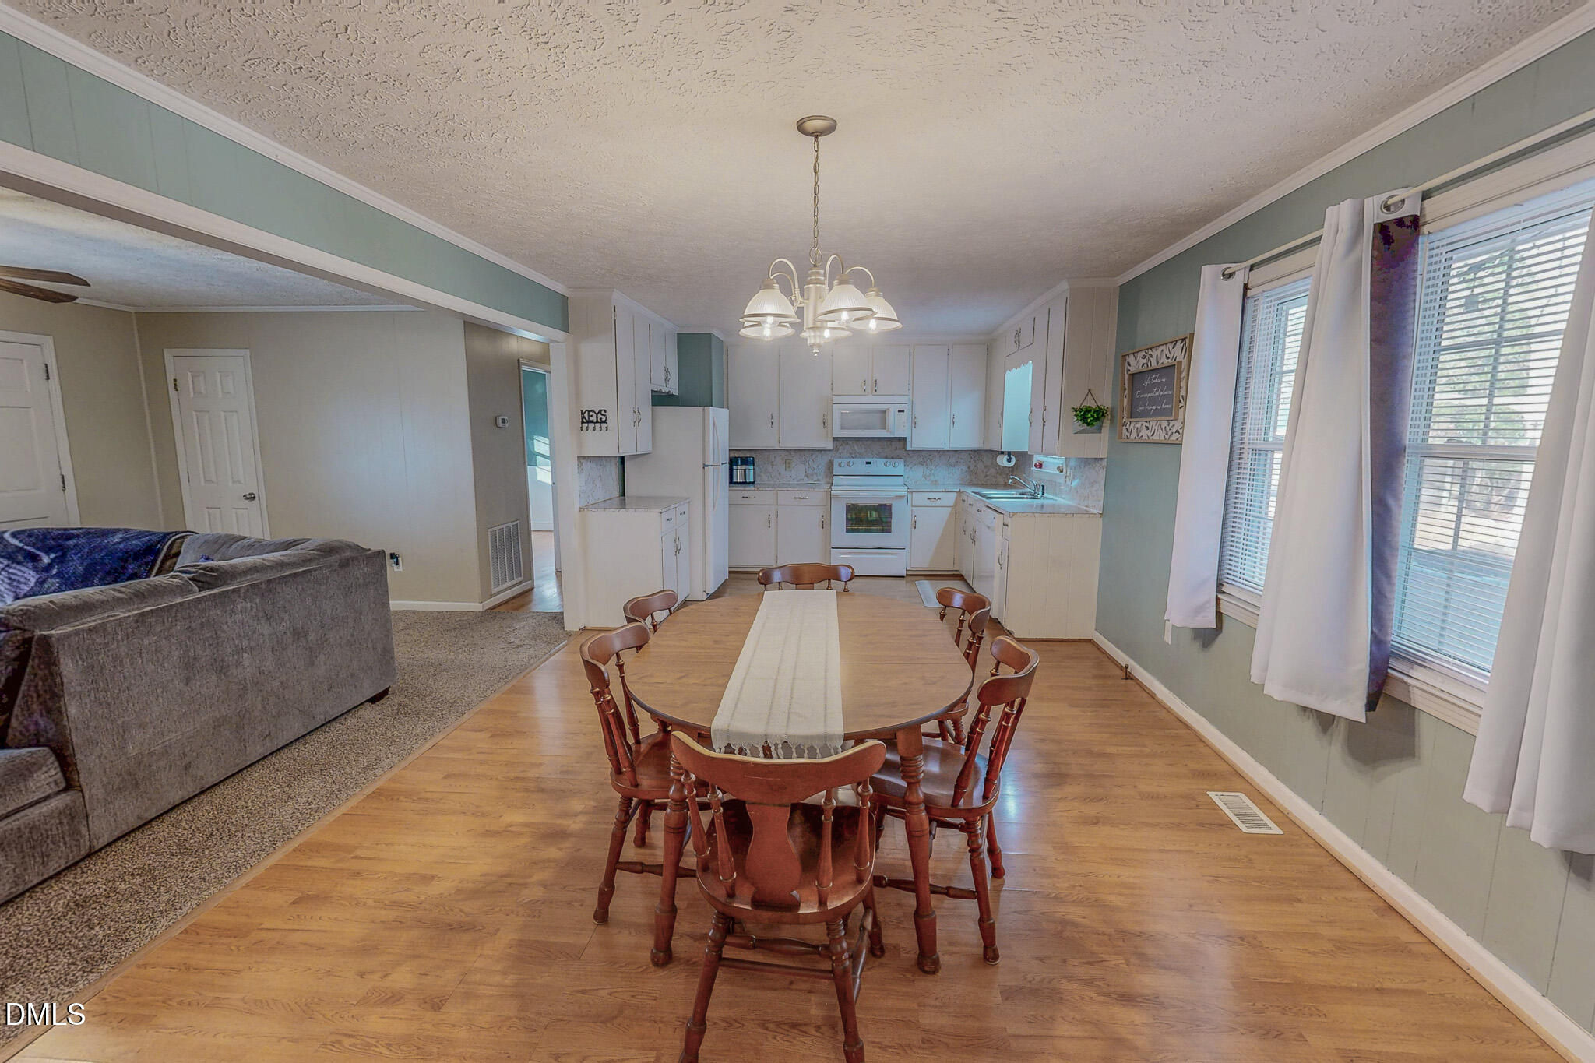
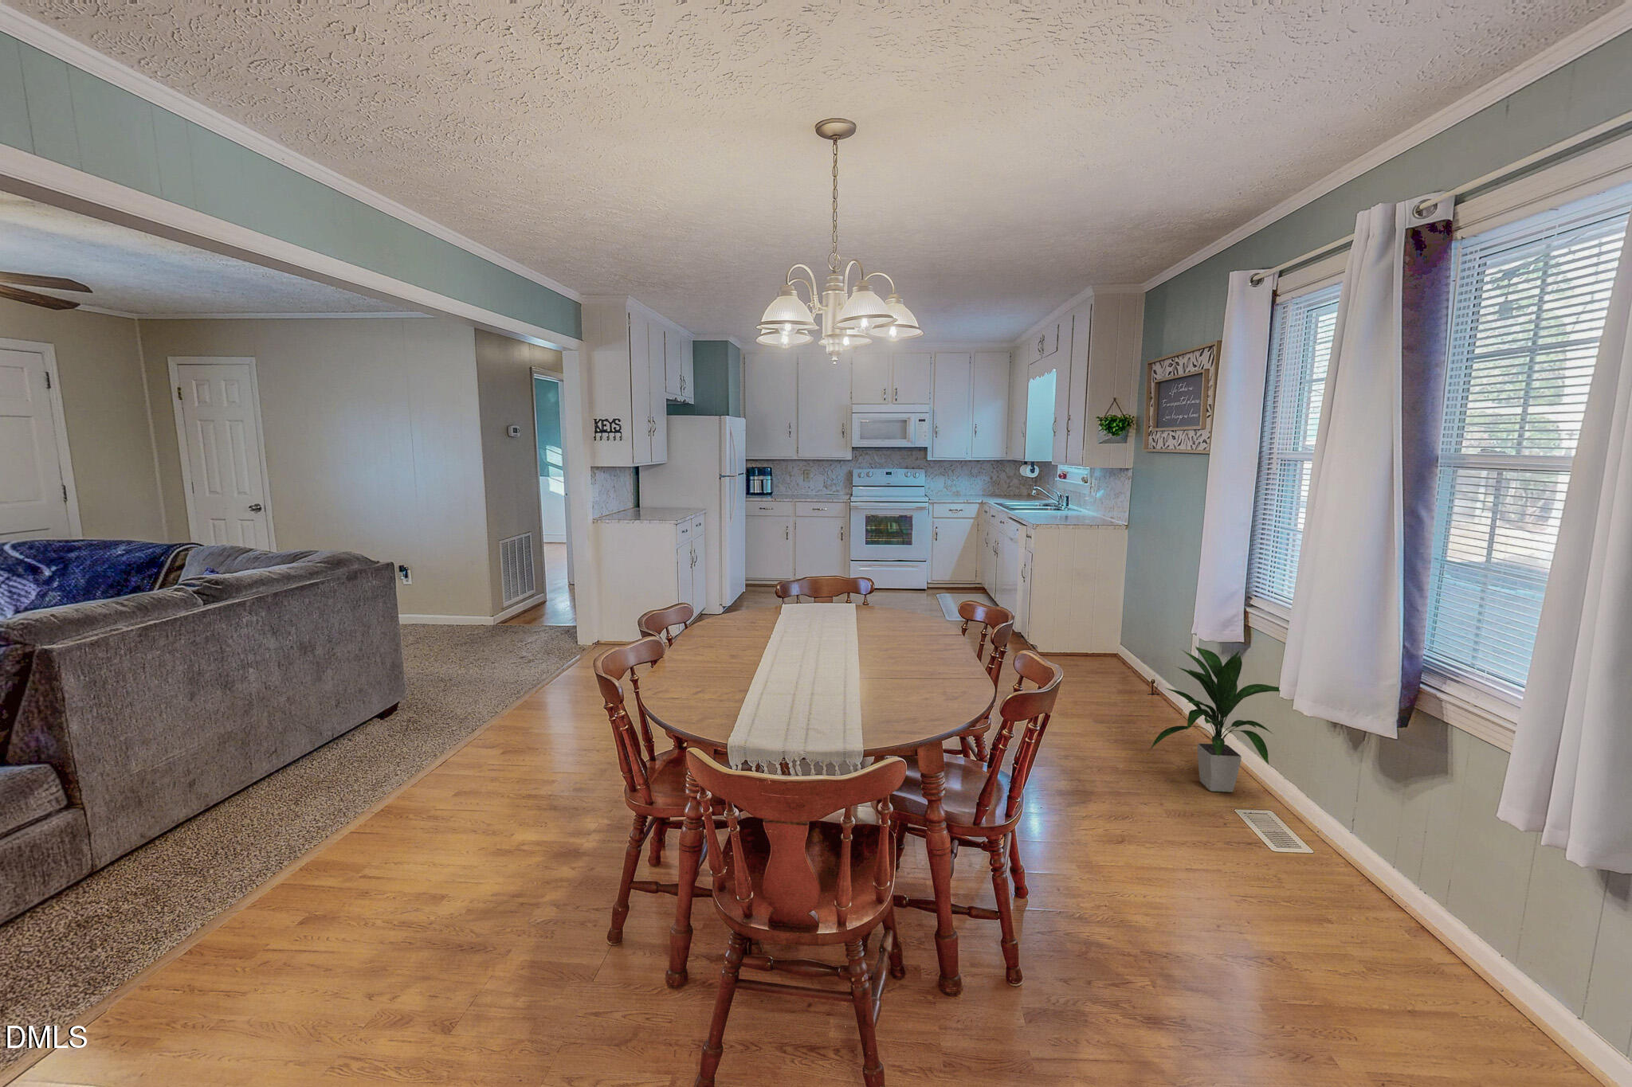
+ indoor plant [1148,645,1280,793]
